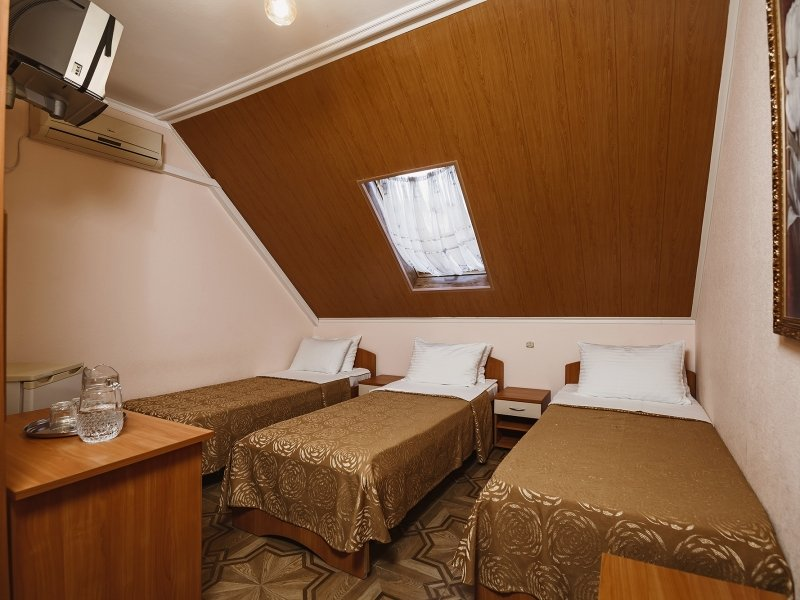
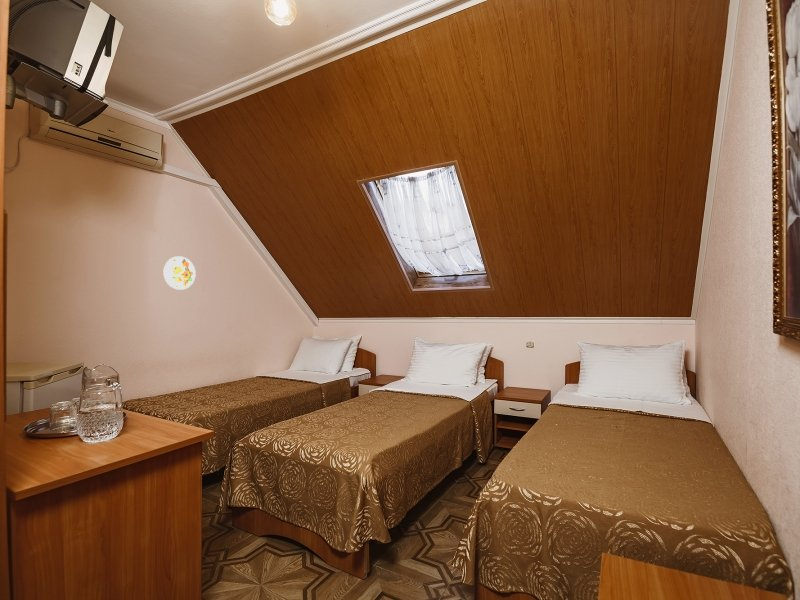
+ decorative plate [162,255,197,291]
